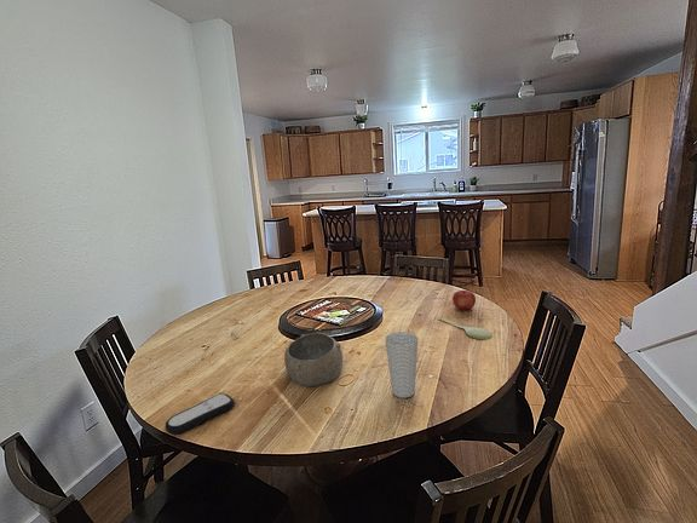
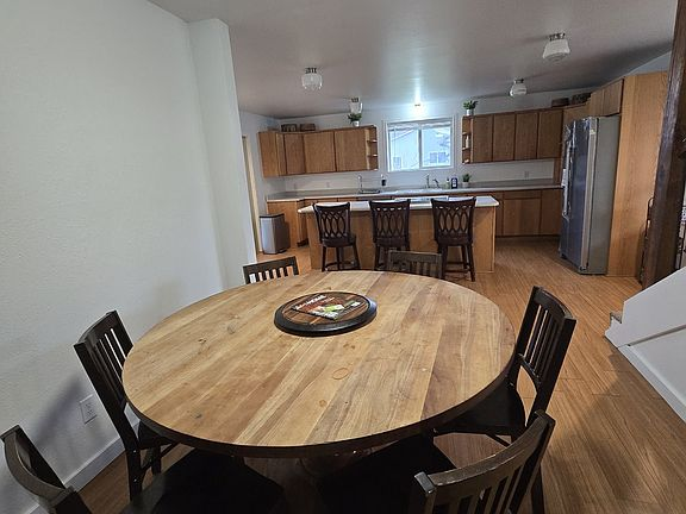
- bowl [283,332,344,387]
- fruit [451,289,477,311]
- cup [384,331,419,400]
- spoon [438,316,494,340]
- remote control [163,392,236,435]
